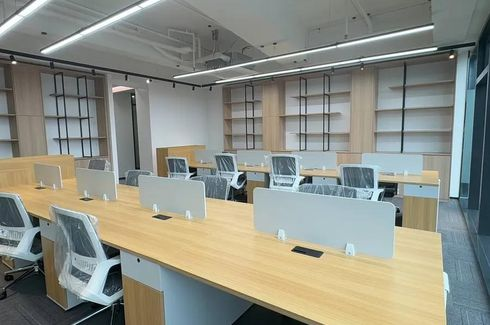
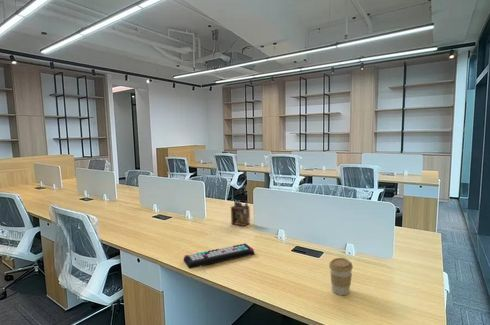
+ desk organizer [230,199,251,227]
+ coffee cup [328,257,354,296]
+ keyboard [183,242,256,273]
